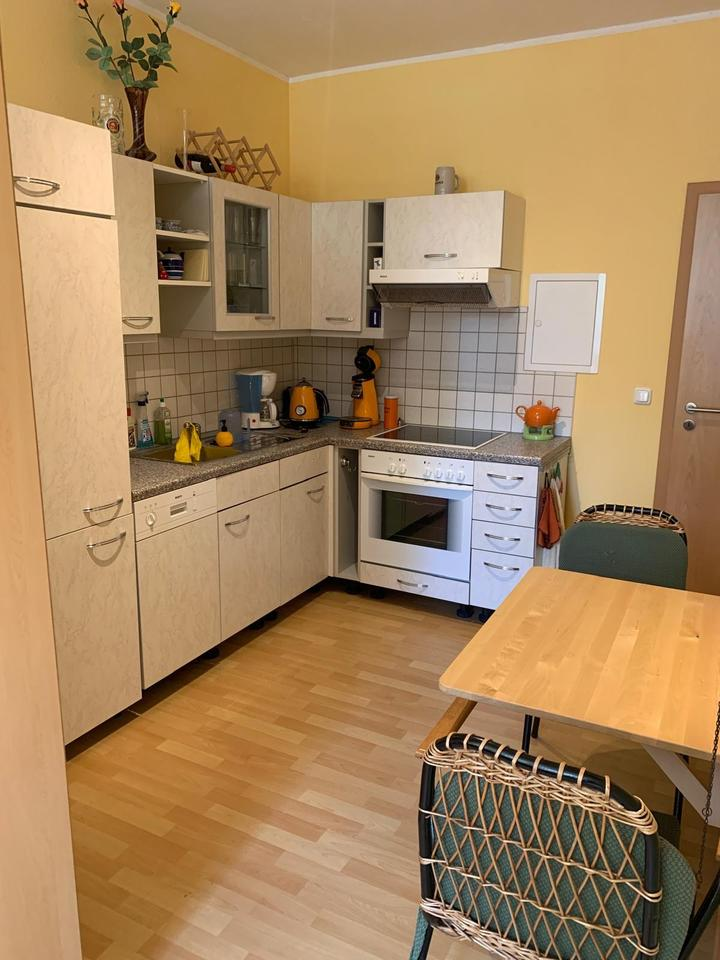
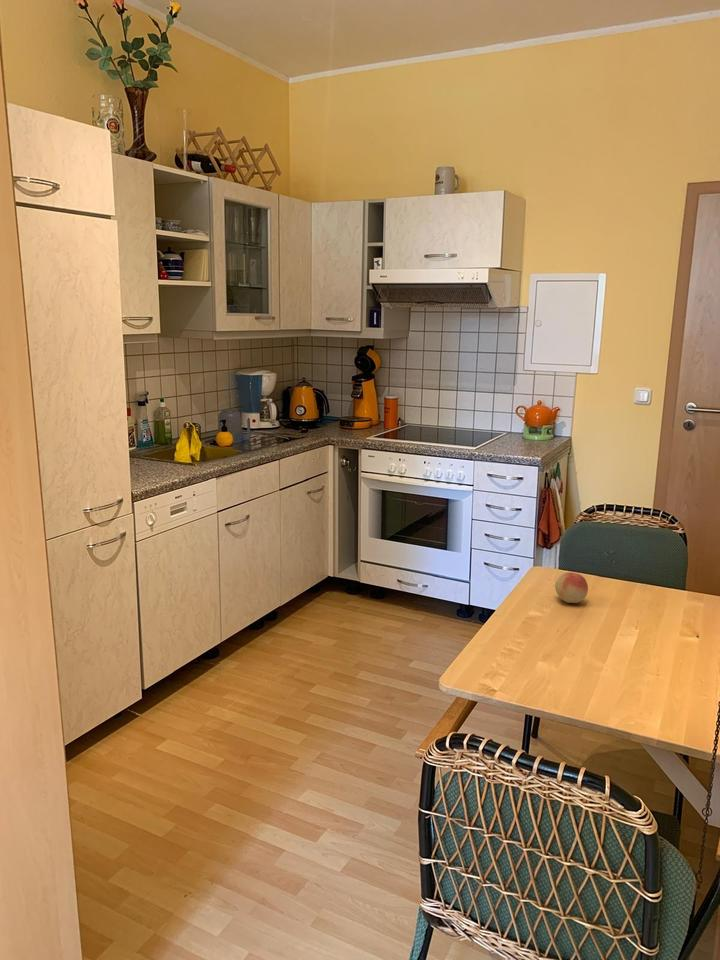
+ fruit [554,571,589,604]
